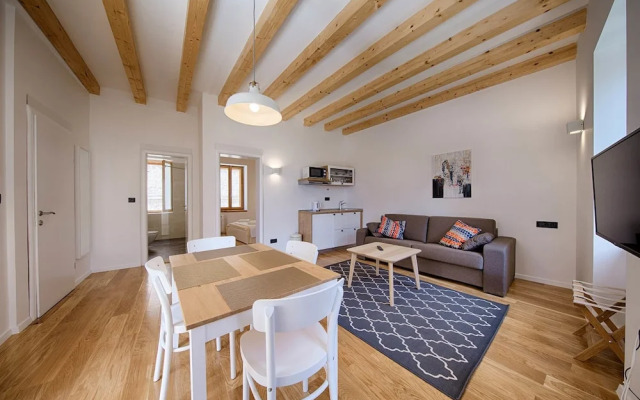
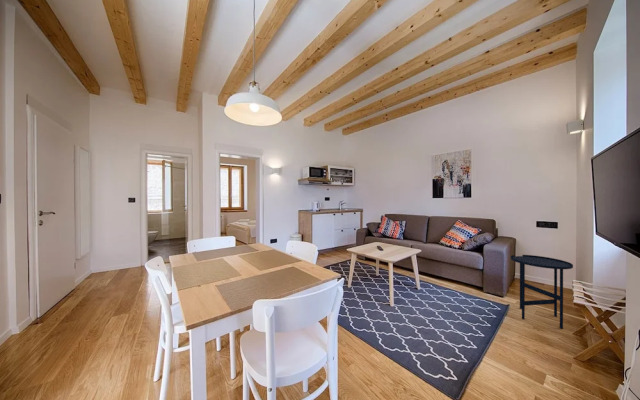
+ side table [510,254,574,330]
